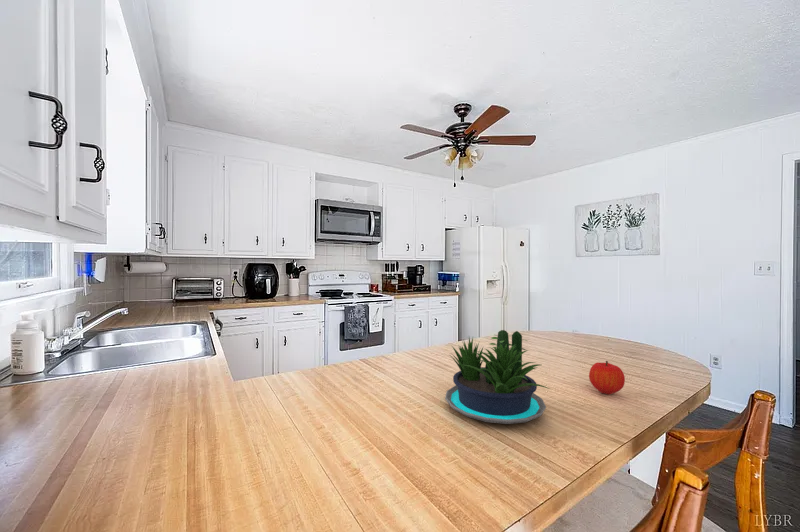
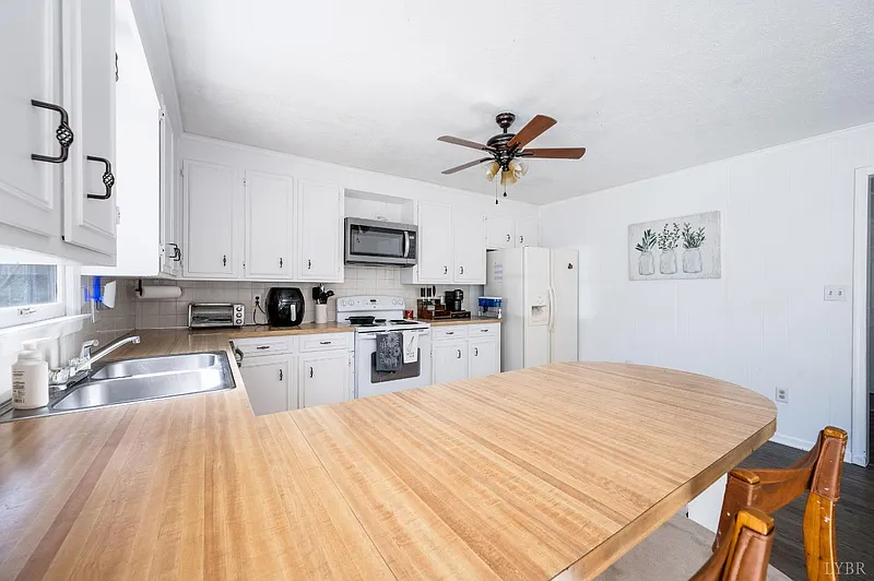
- potted plant [444,329,550,425]
- fruit [588,360,626,396]
